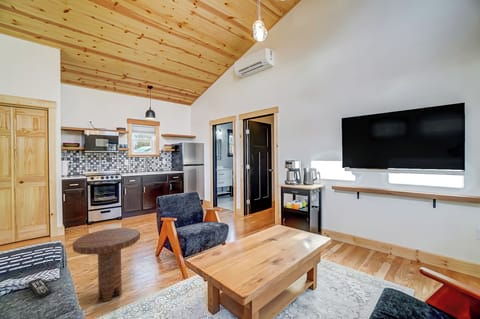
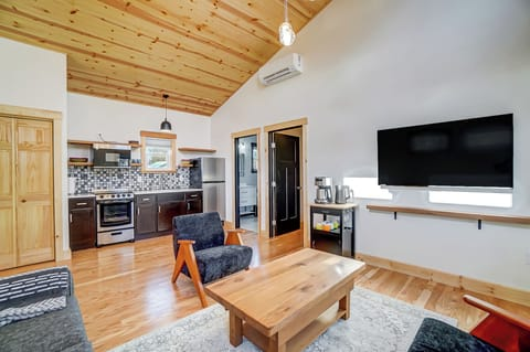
- remote control [27,277,53,299]
- side table [72,227,141,303]
